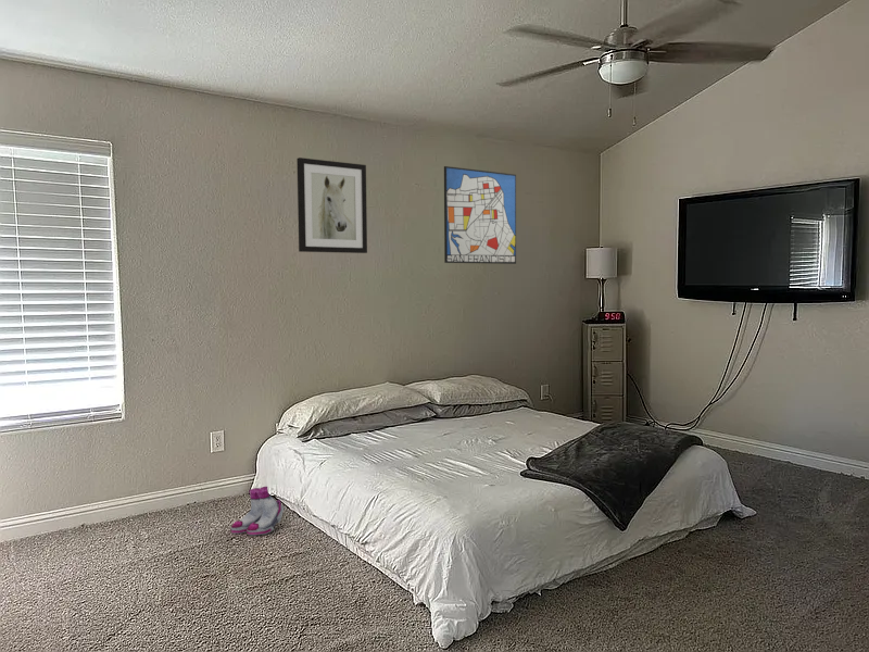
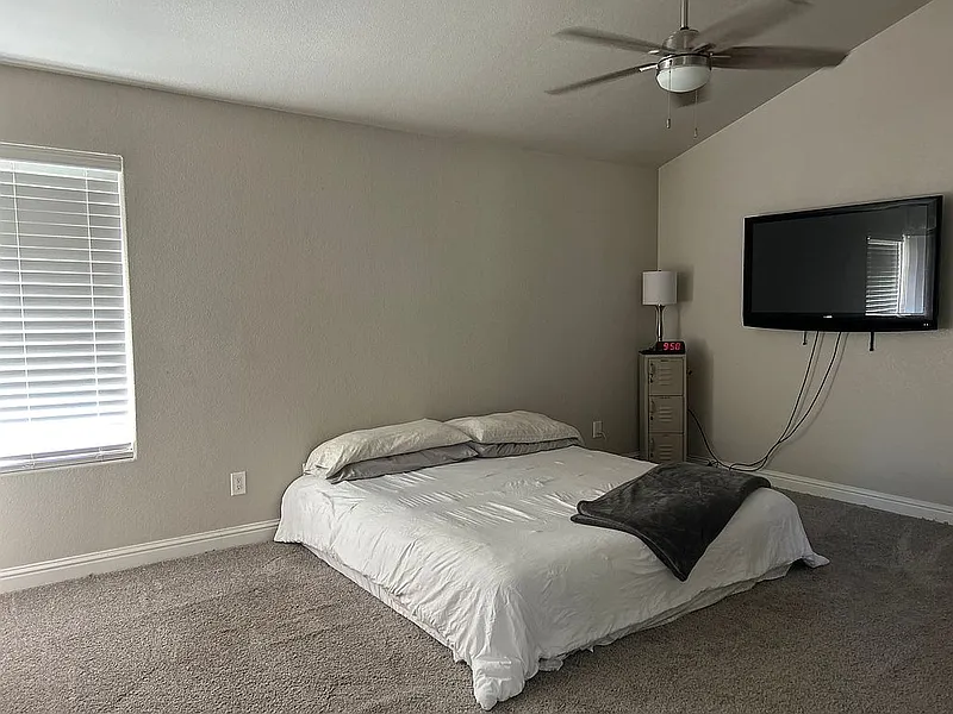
- wall art [295,156,368,254]
- wall art [443,165,517,265]
- boots [230,486,285,537]
